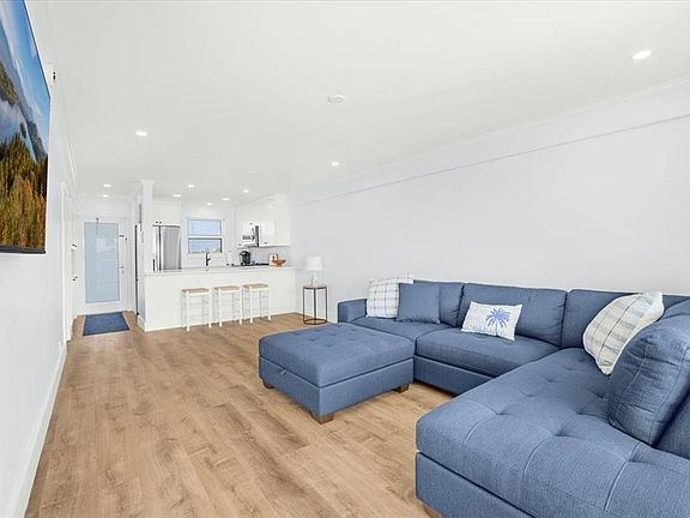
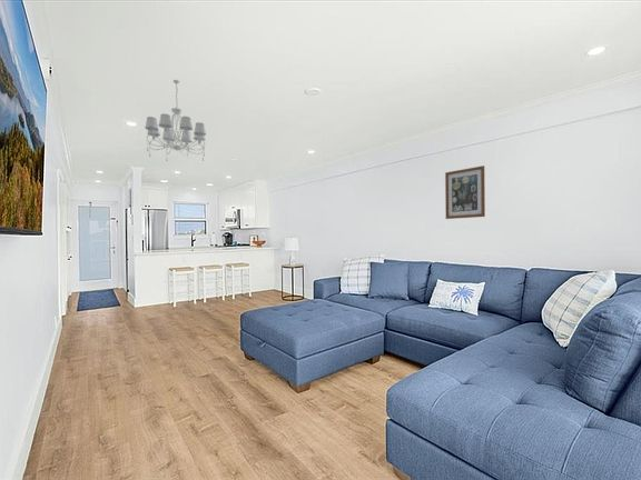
+ wall art [444,164,486,220]
+ chandelier [144,79,207,162]
